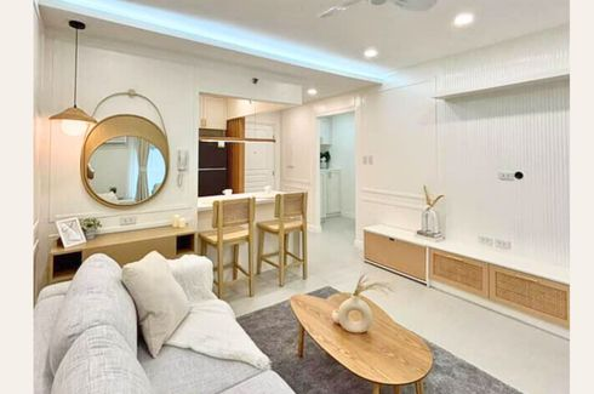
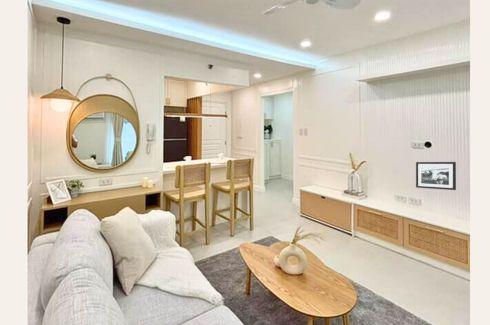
+ picture frame [415,161,457,191]
